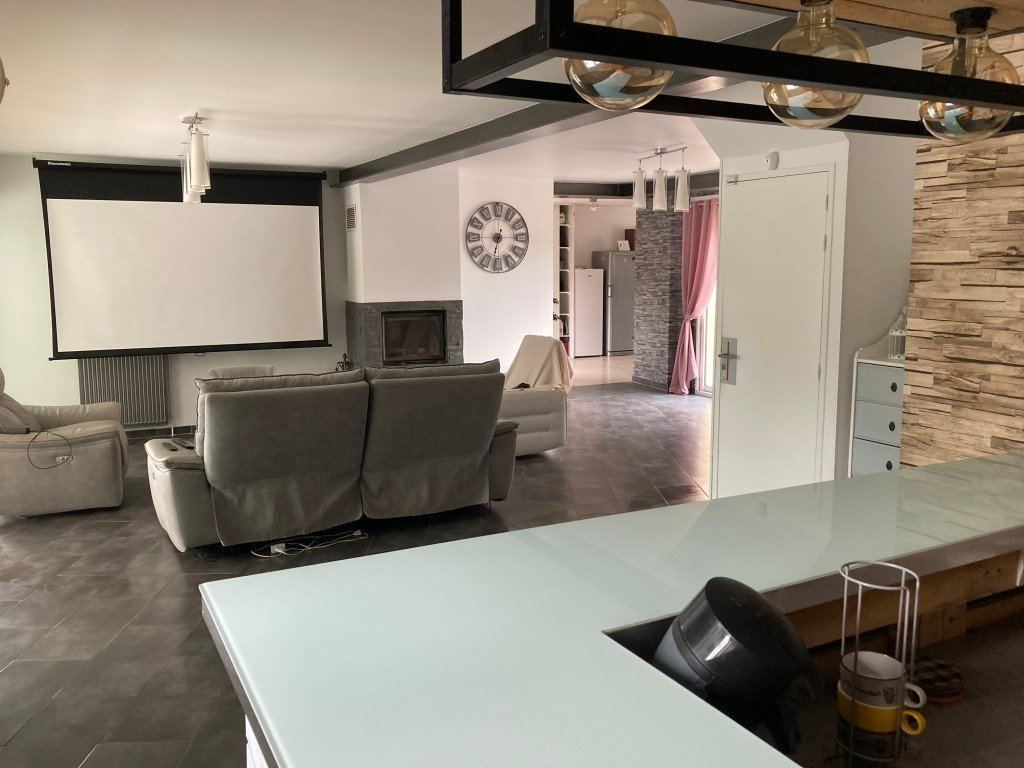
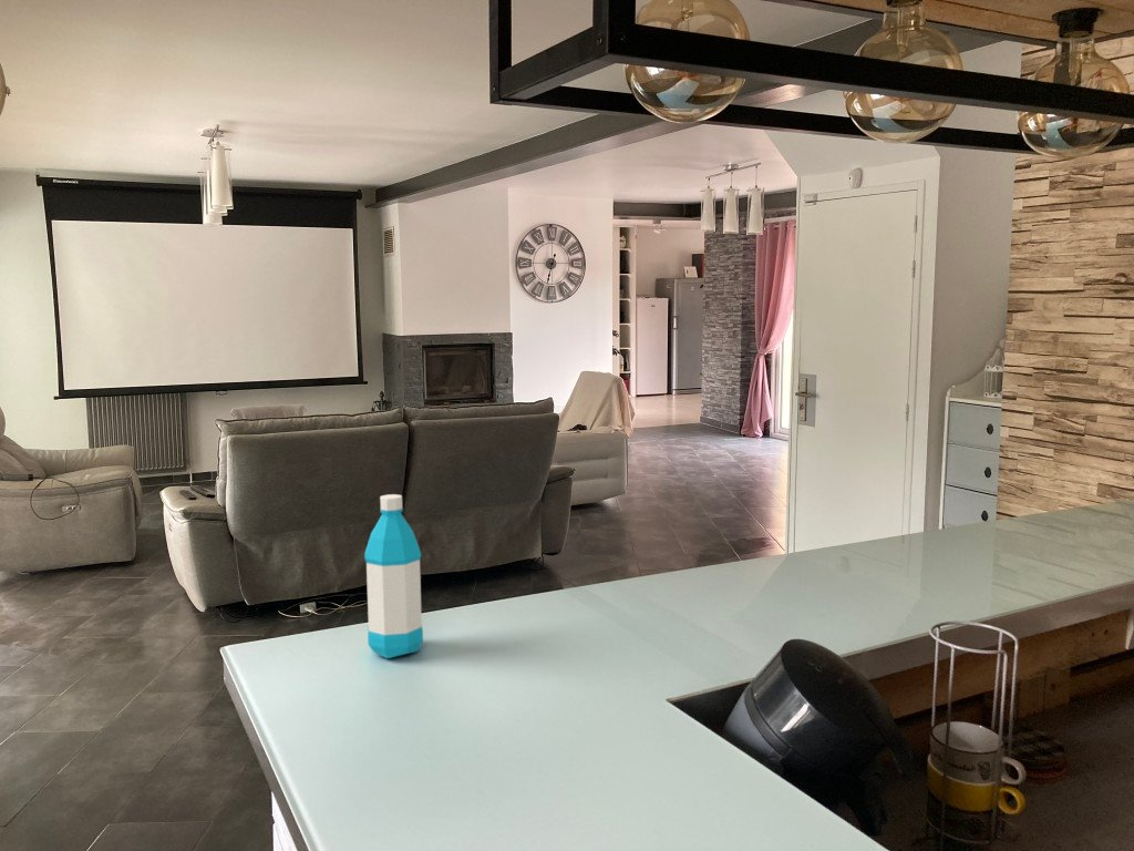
+ water bottle [364,493,424,659]
